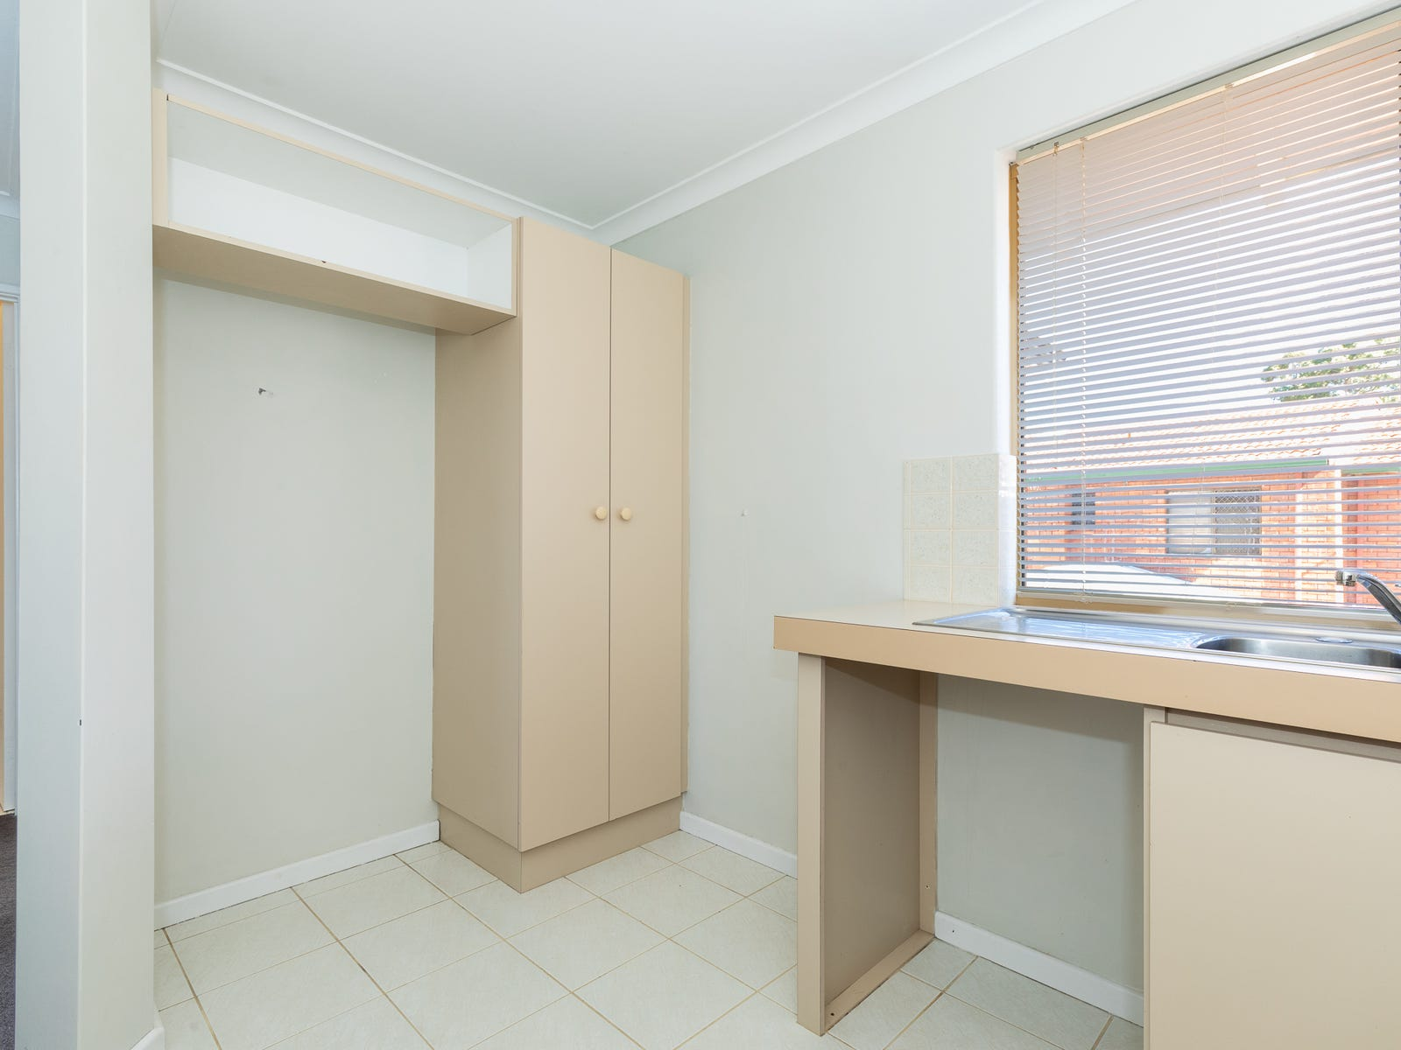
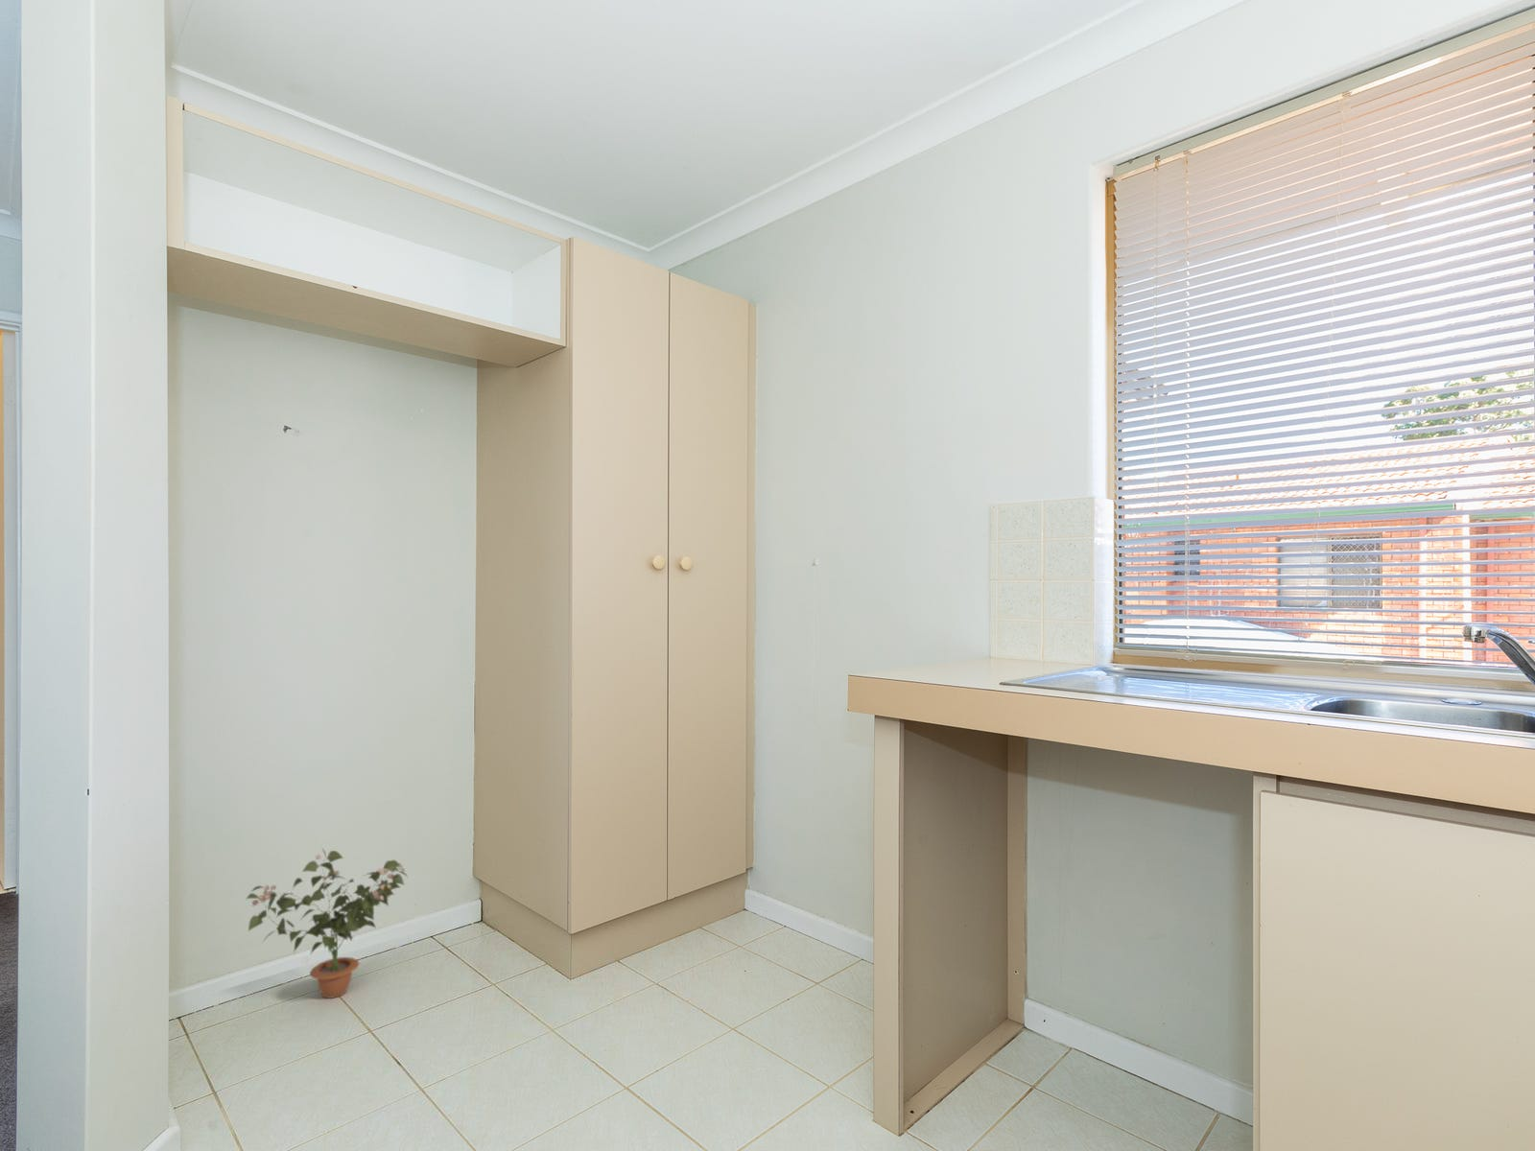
+ potted plant [244,848,409,1000]
